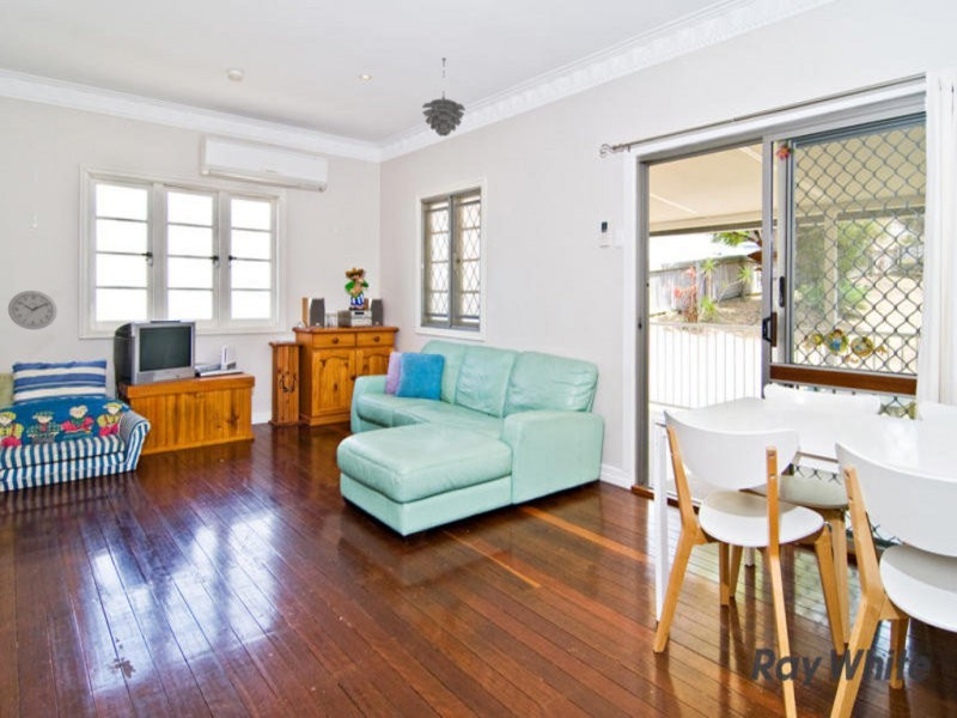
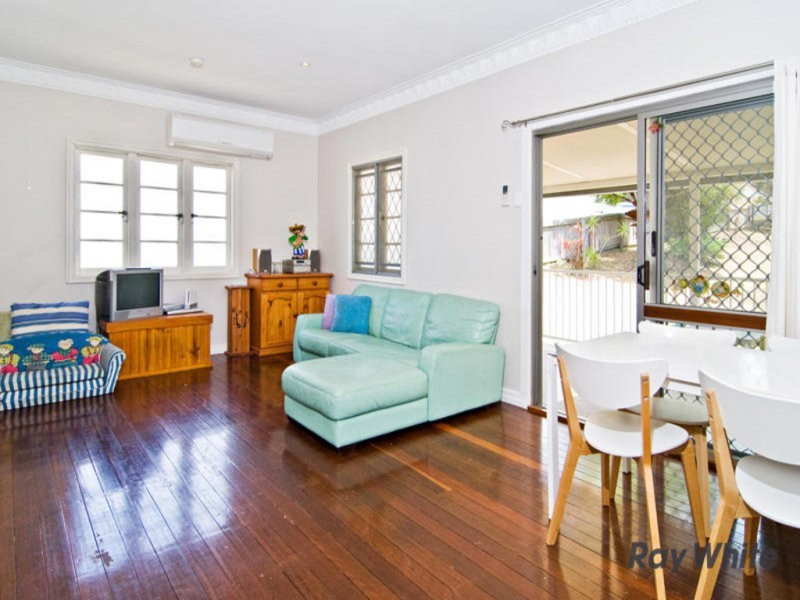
- wall clock [7,290,59,330]
- pendant light [421,56,467,138]
